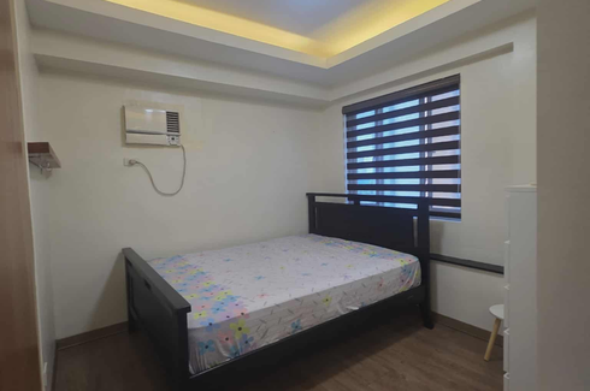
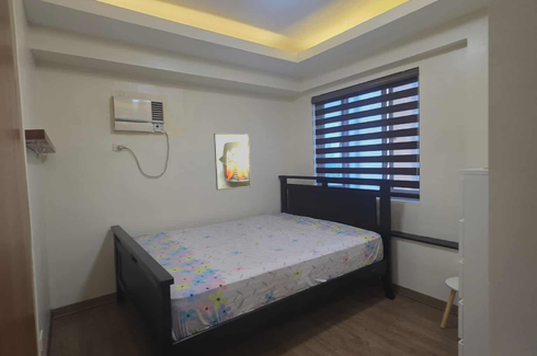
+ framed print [213,133,252,191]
